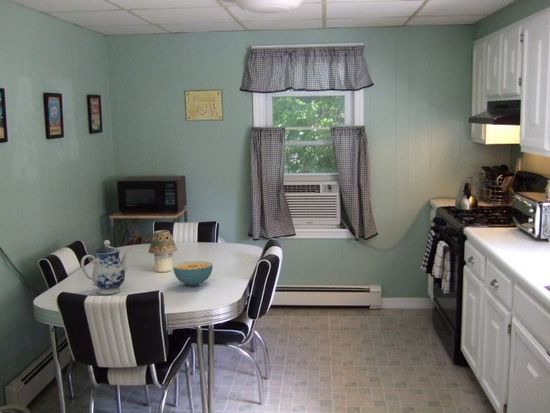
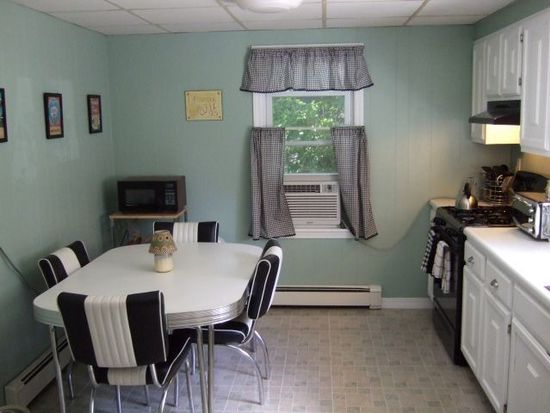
- cereal bowl [172,260,214,287]
- teapot [80,239,133,295]
